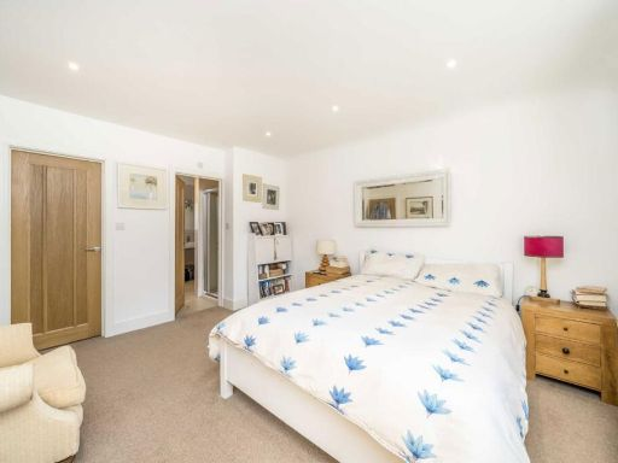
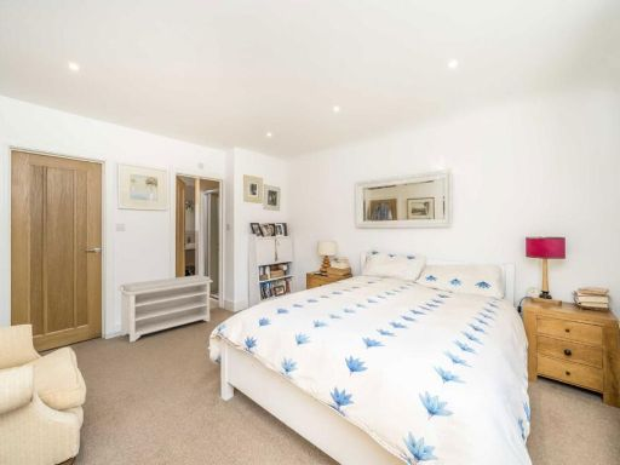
+ bench [116,274,214,344]
